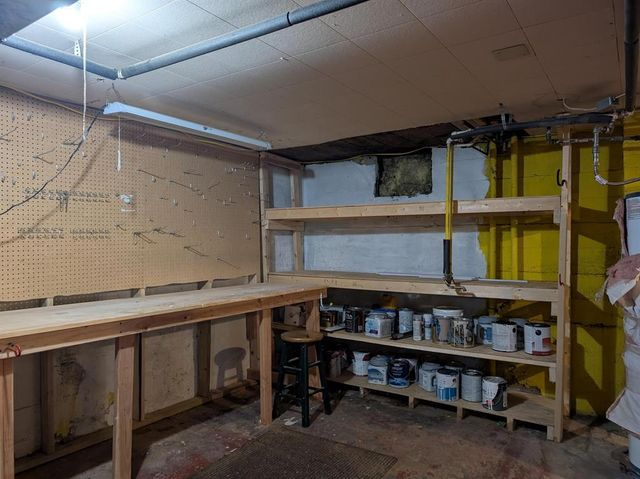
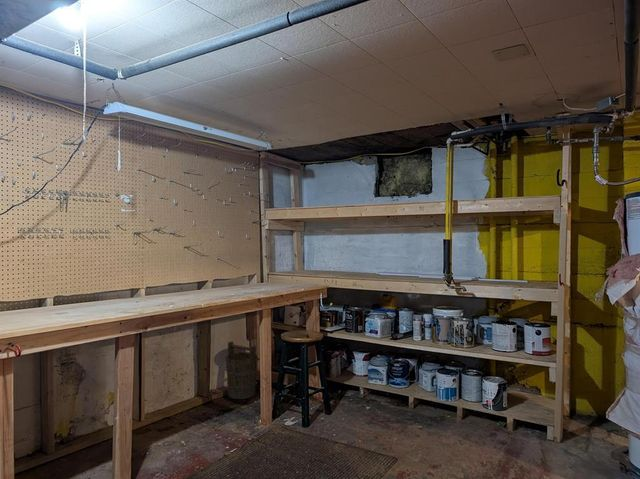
+ bucket [225,340,259,400]
